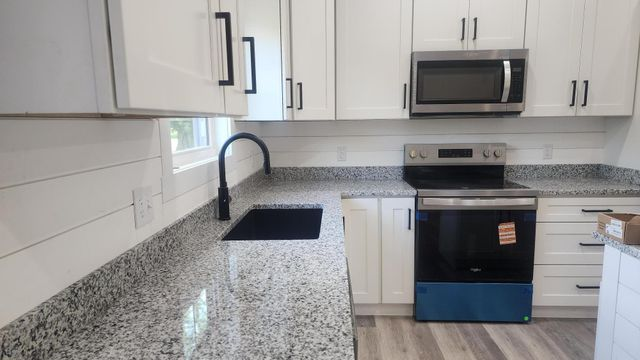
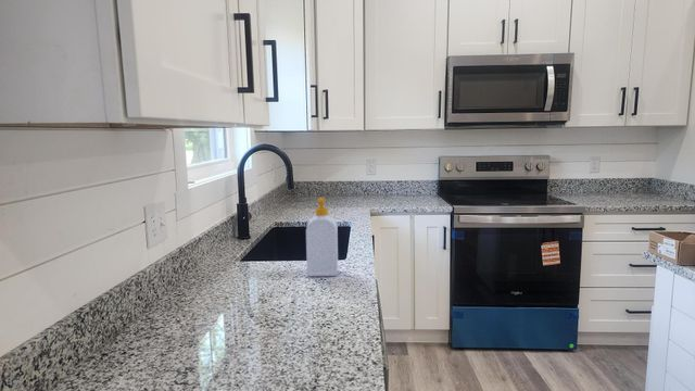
+ soap bottle [305,197,339,277]
